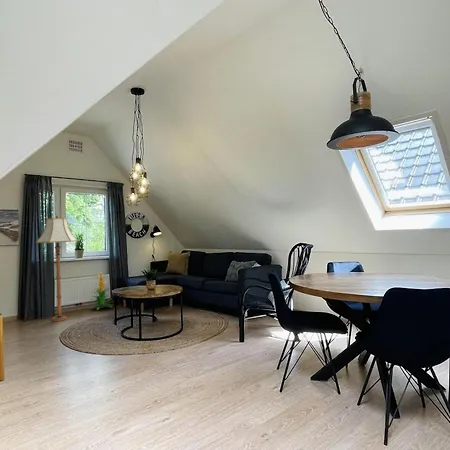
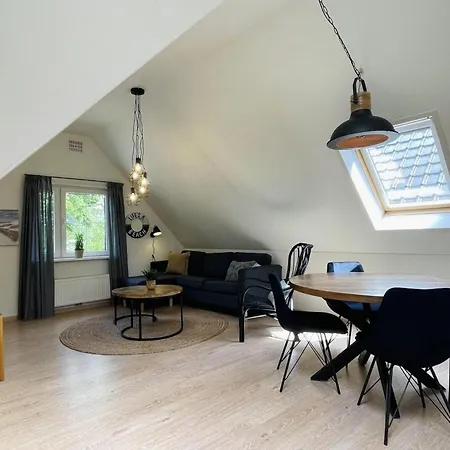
- indoor plant [88,271,114,311]
- floor lamp [35,215,79,322]
